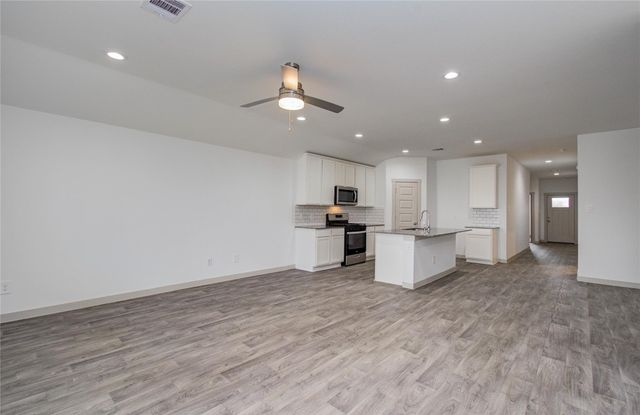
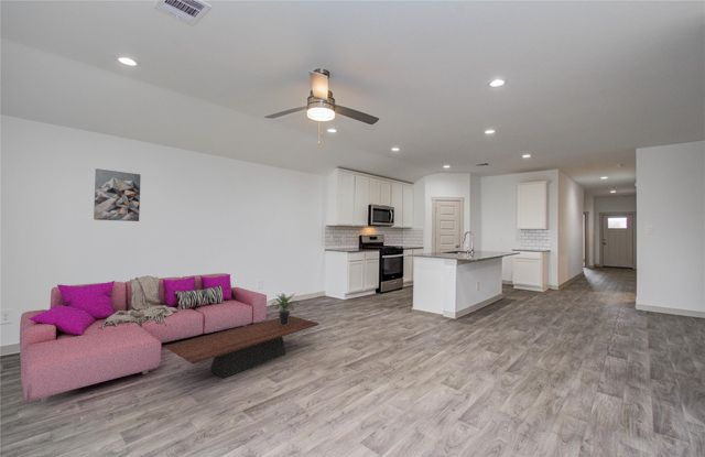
+ sofa [19,272,268,403]
+ coffee table [163,315,319,379]
+ wall art [93,167,142,222]
+ potted plant [270,292,300,326]
